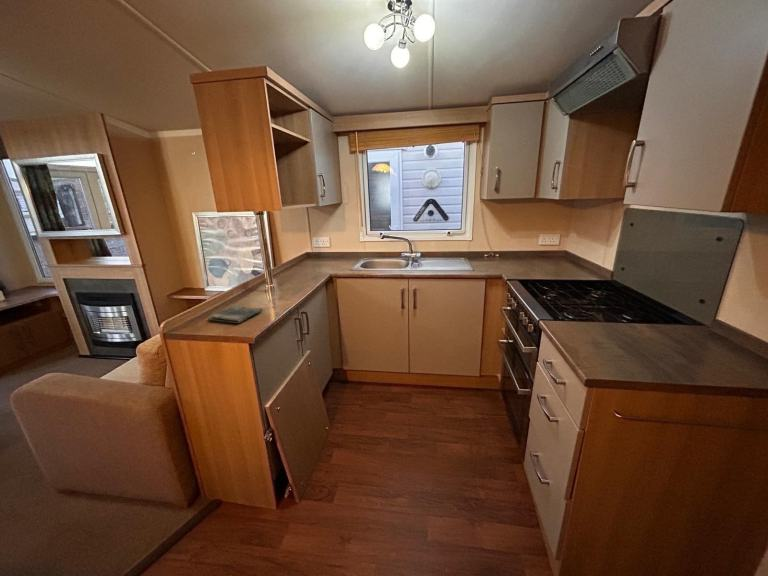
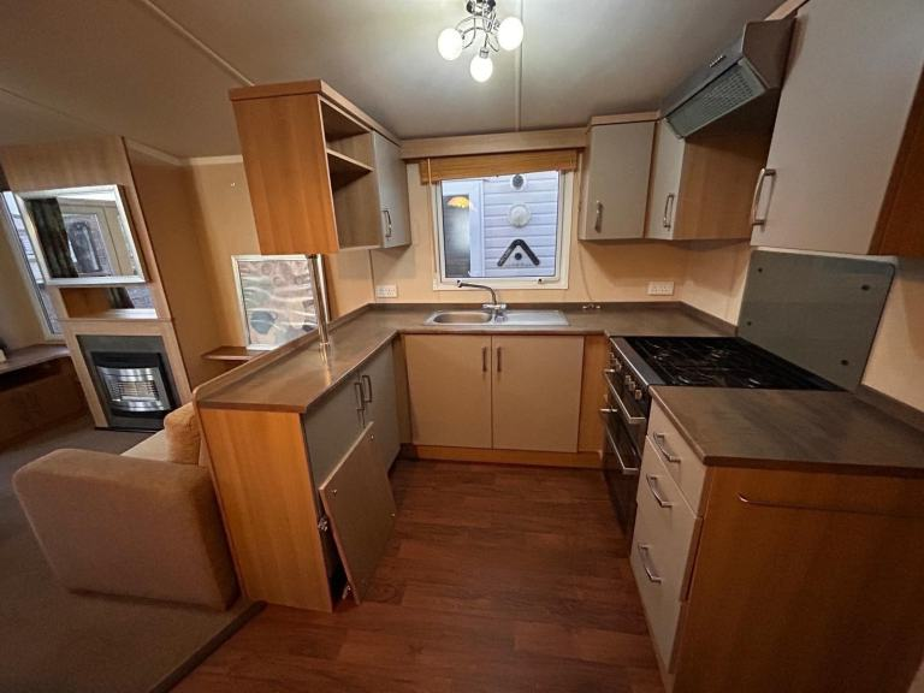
- dish towel [207,305,264,324]
